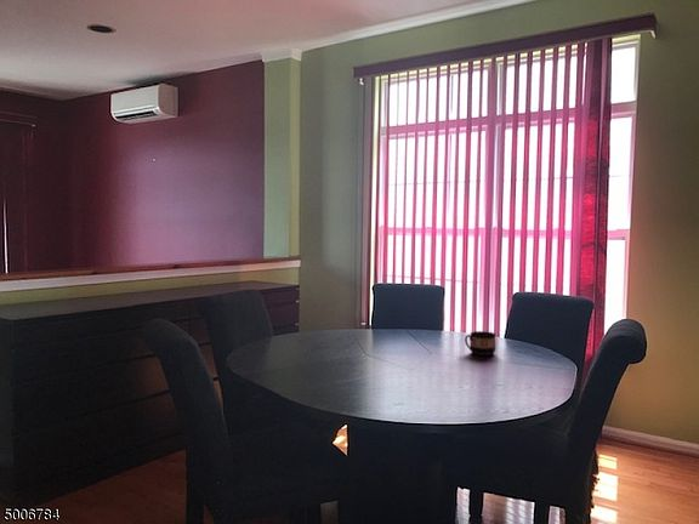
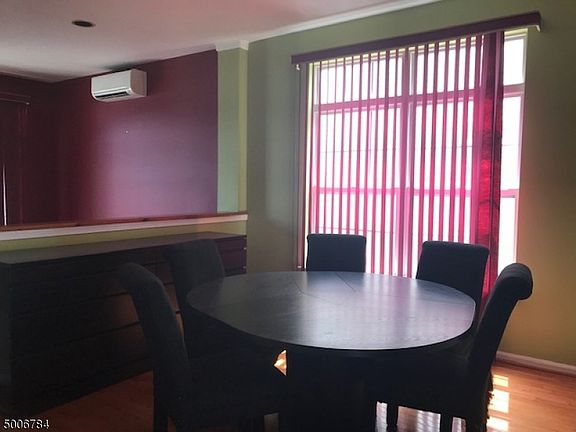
- cup [464,330,496,357]
